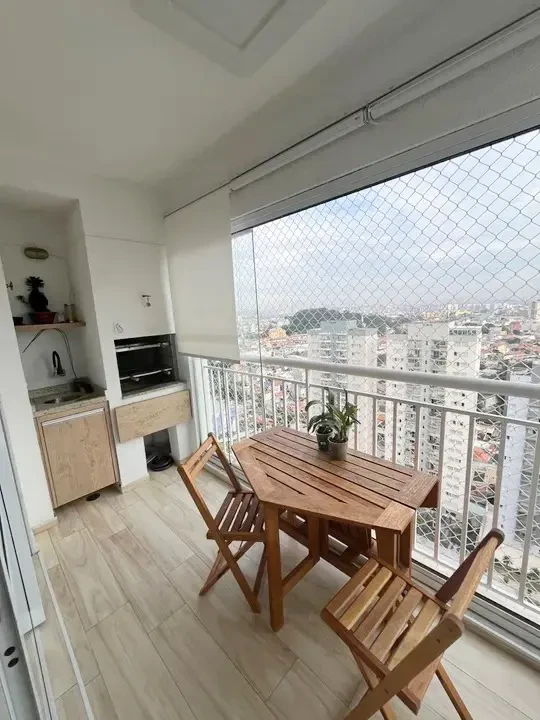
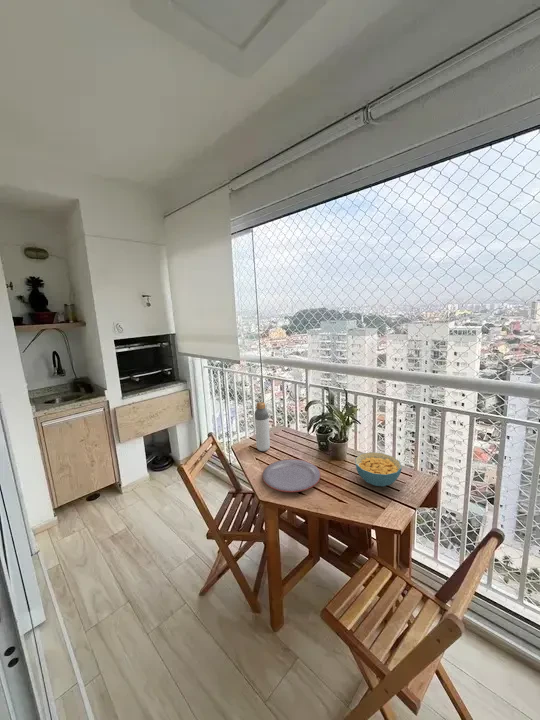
+ bottle [253,401,271,452]
+ plate [261,458,322,493]
+ cereal bowl [354,451,403,487]
